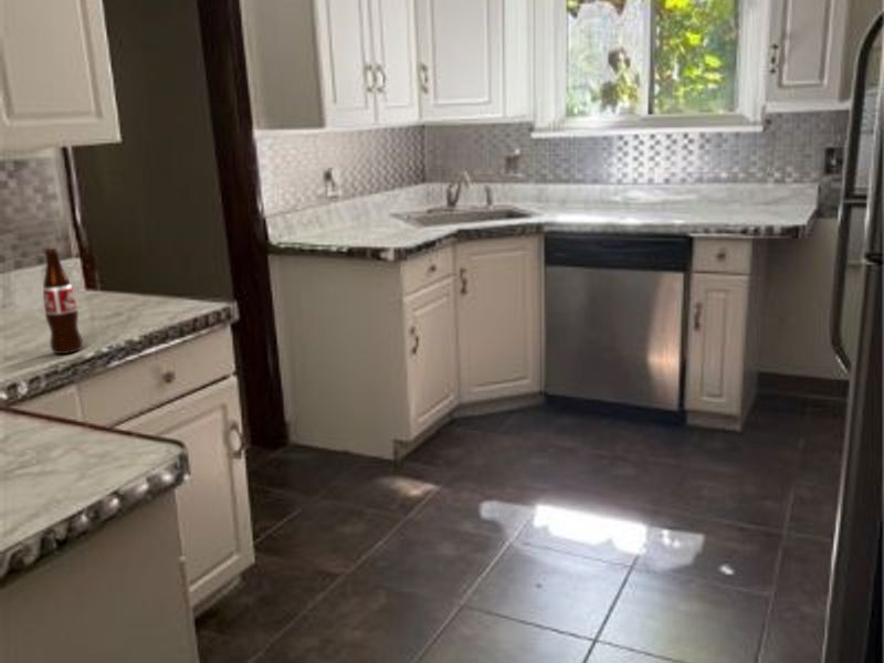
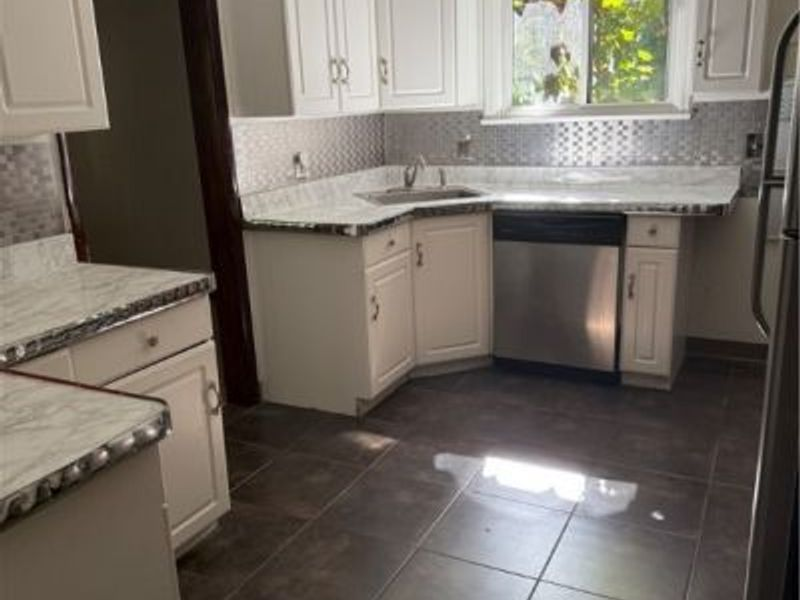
- bottle [42,248,84,355]
